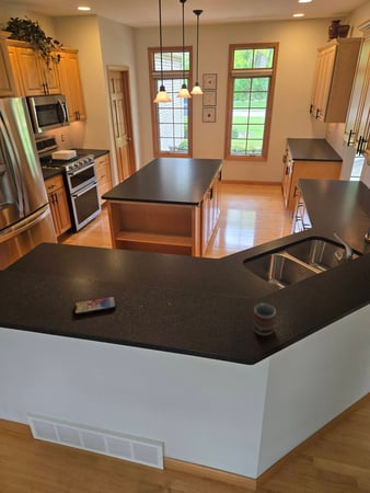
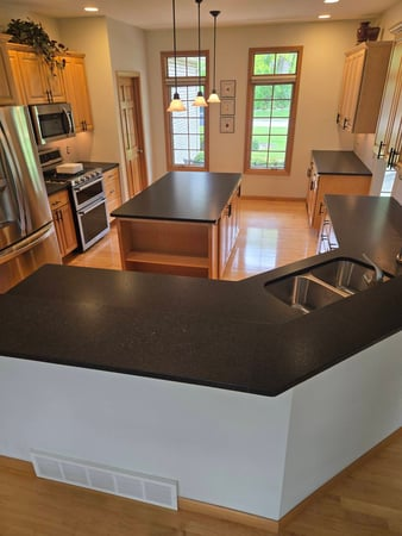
- cup [252,302,277,336]
- smartphone [73,296,117,316]
